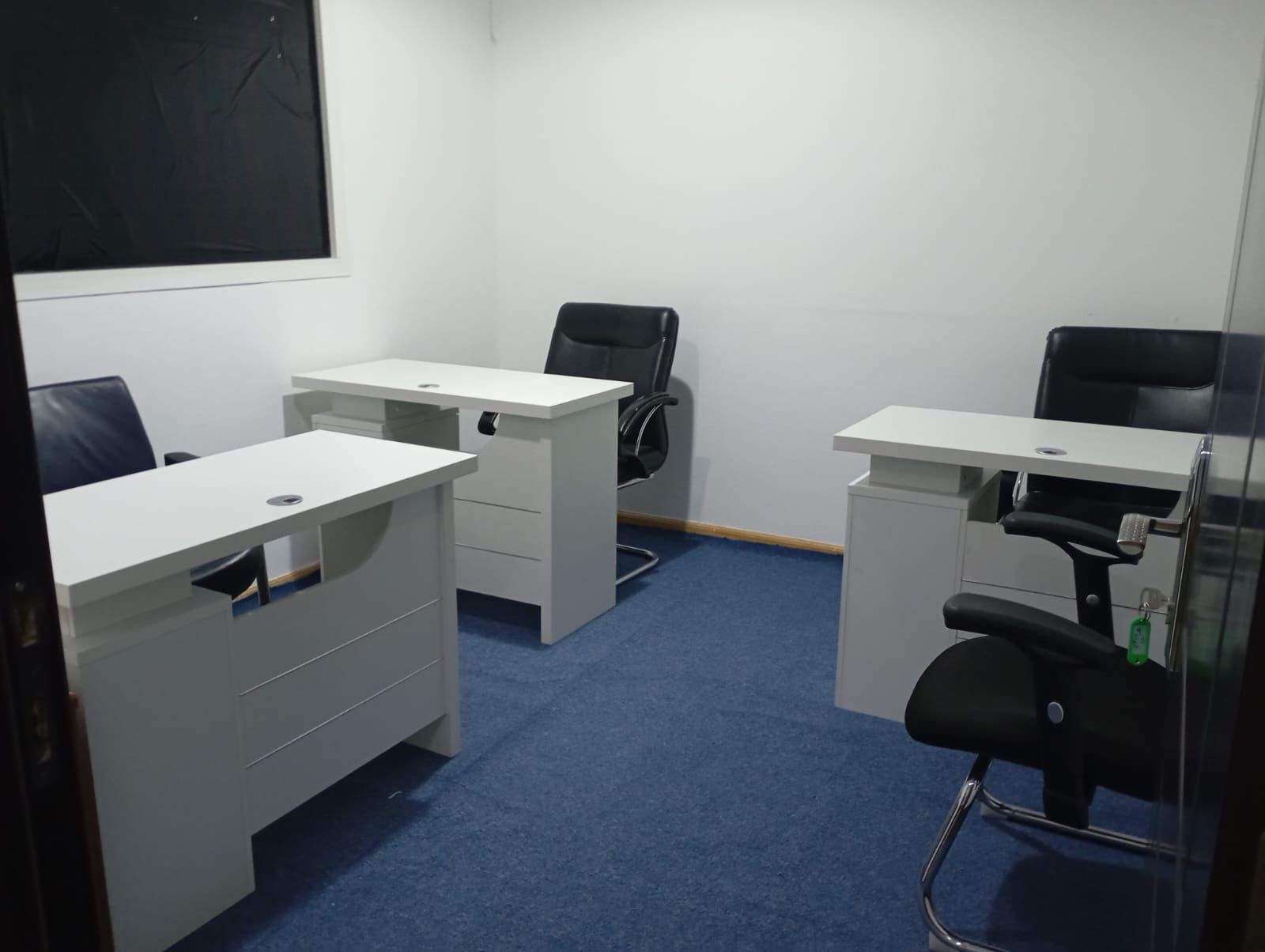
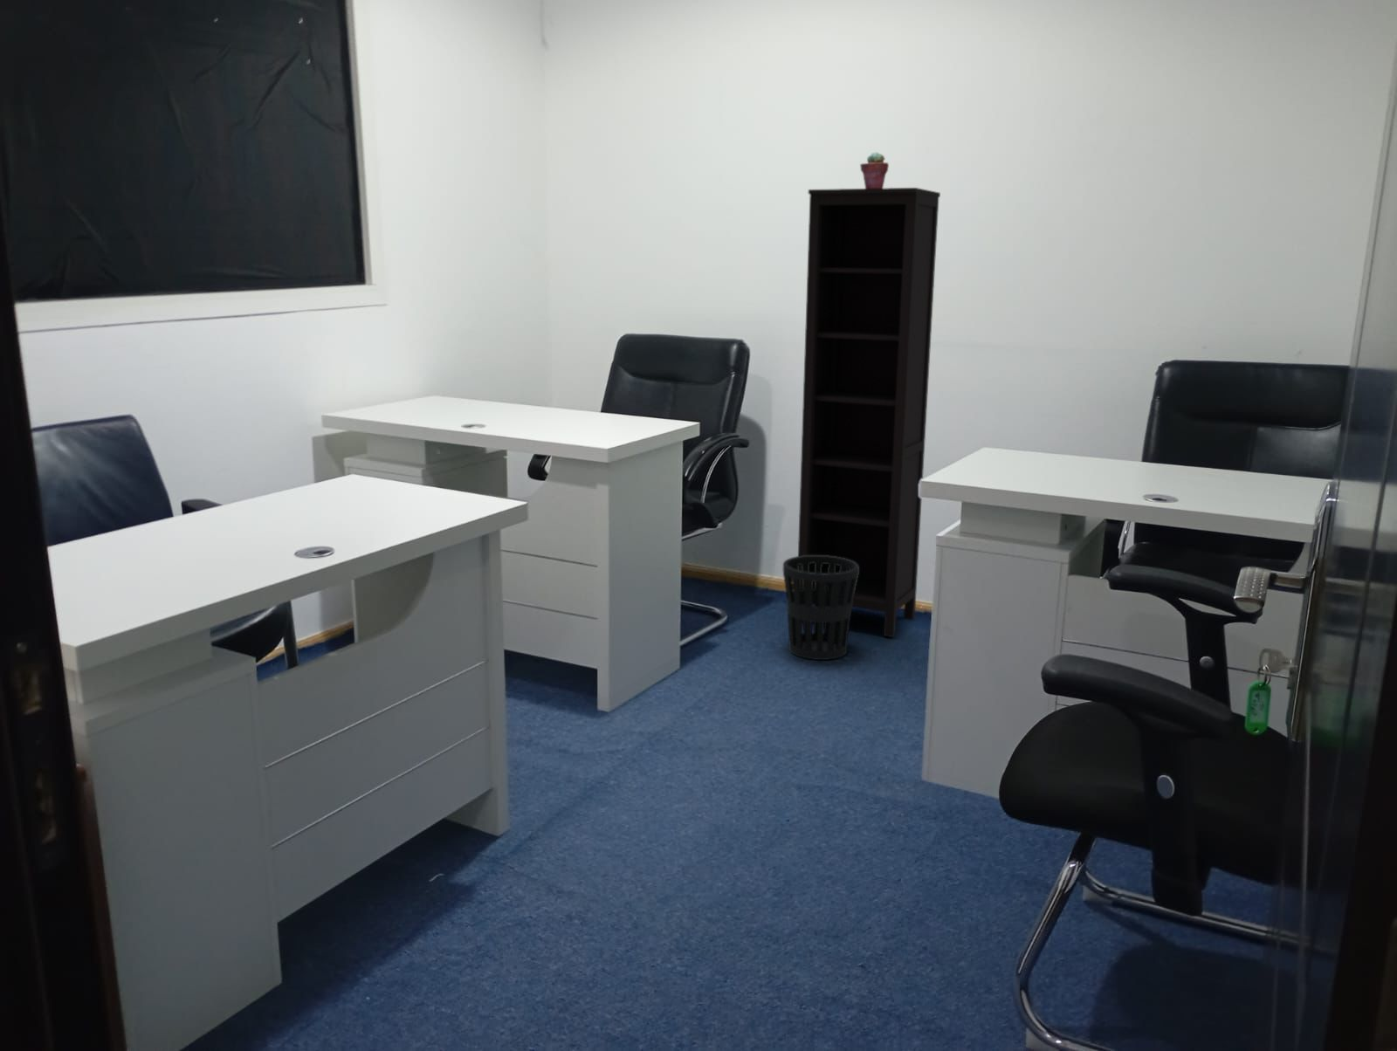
+ bookcase [797,187,941,638]
+ potted succulent [859,151,890,189]
+ wastebasket [782,555,859,661]
